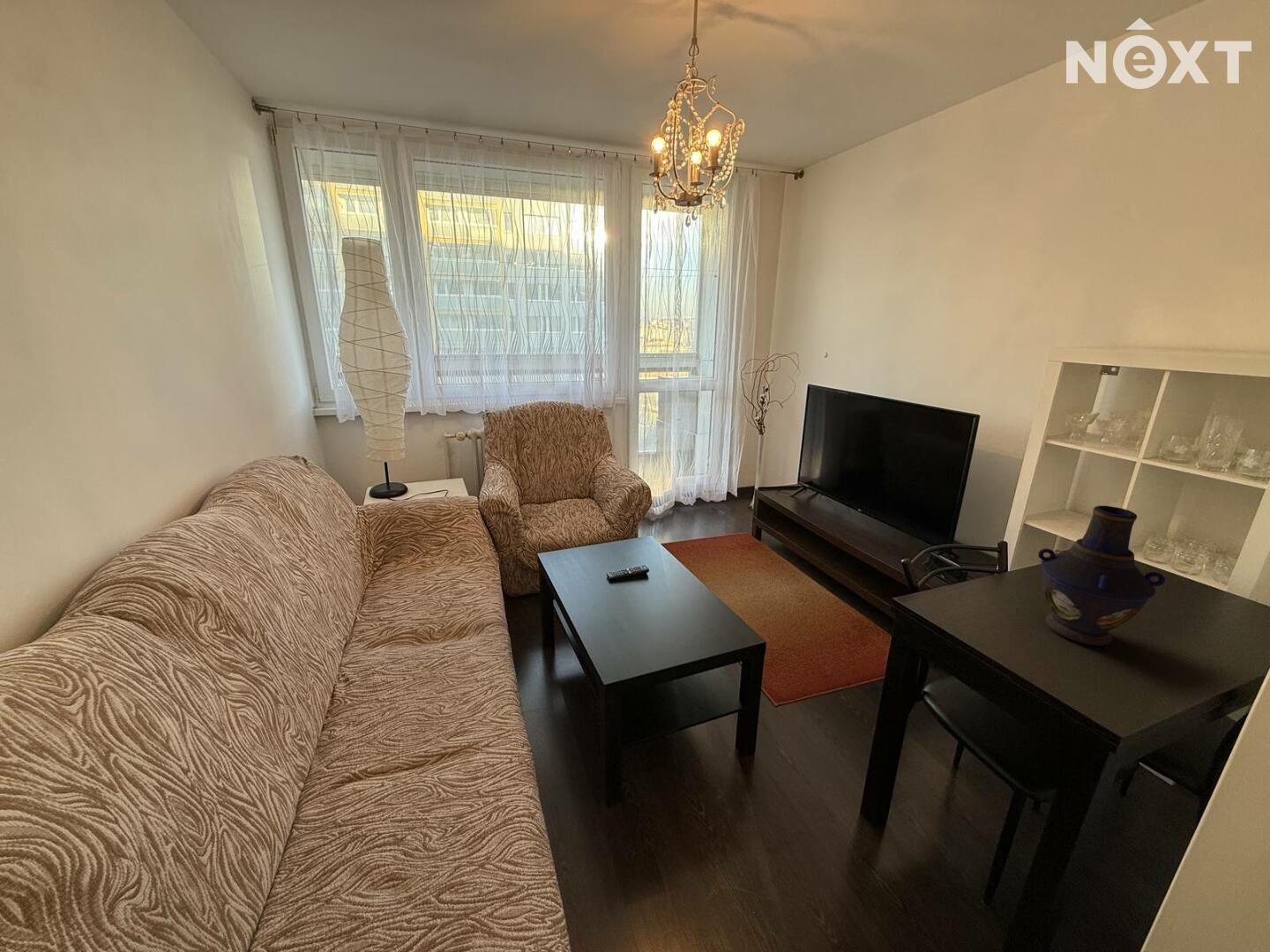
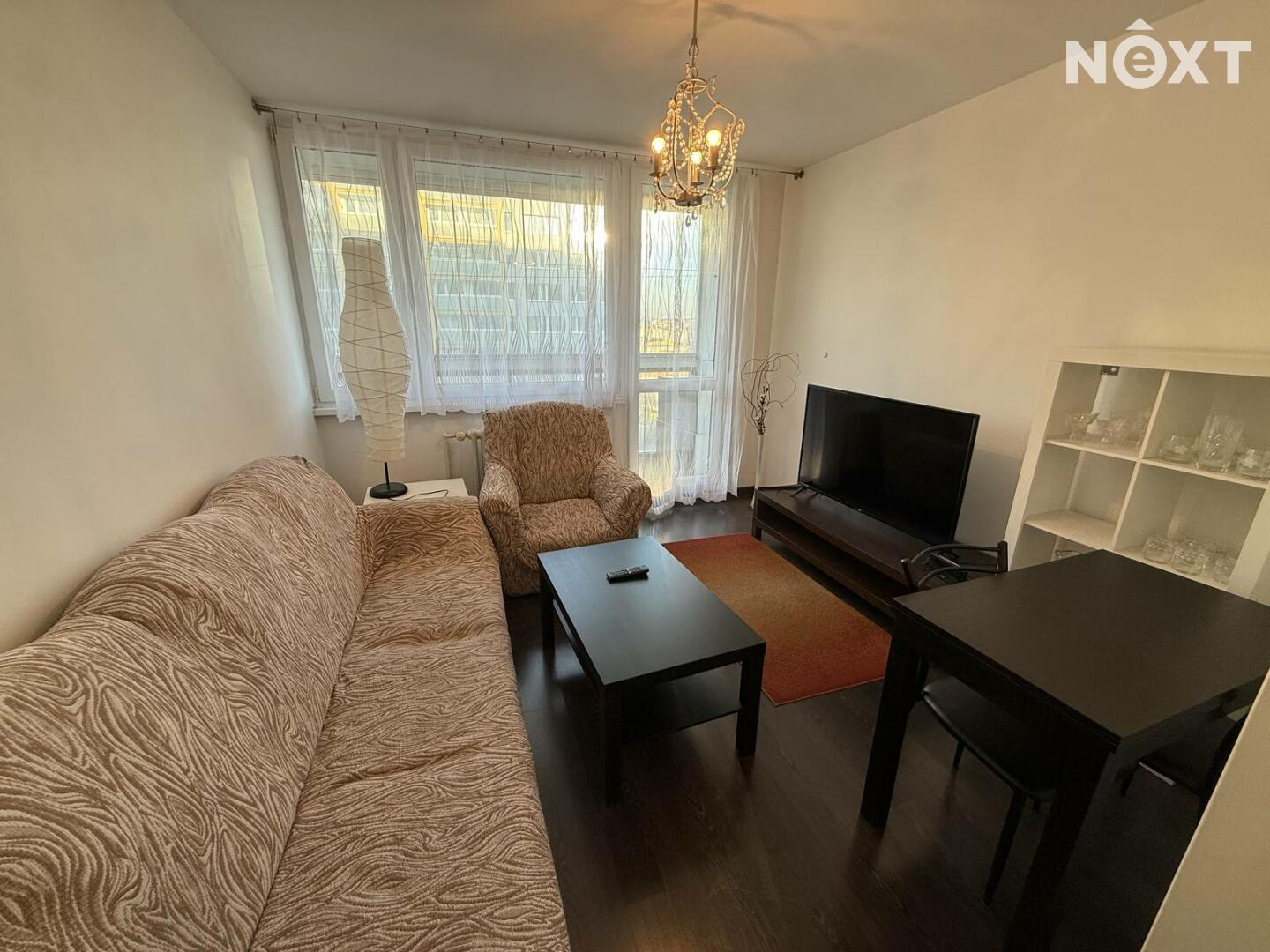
- vase [1037,505,1166,647]
